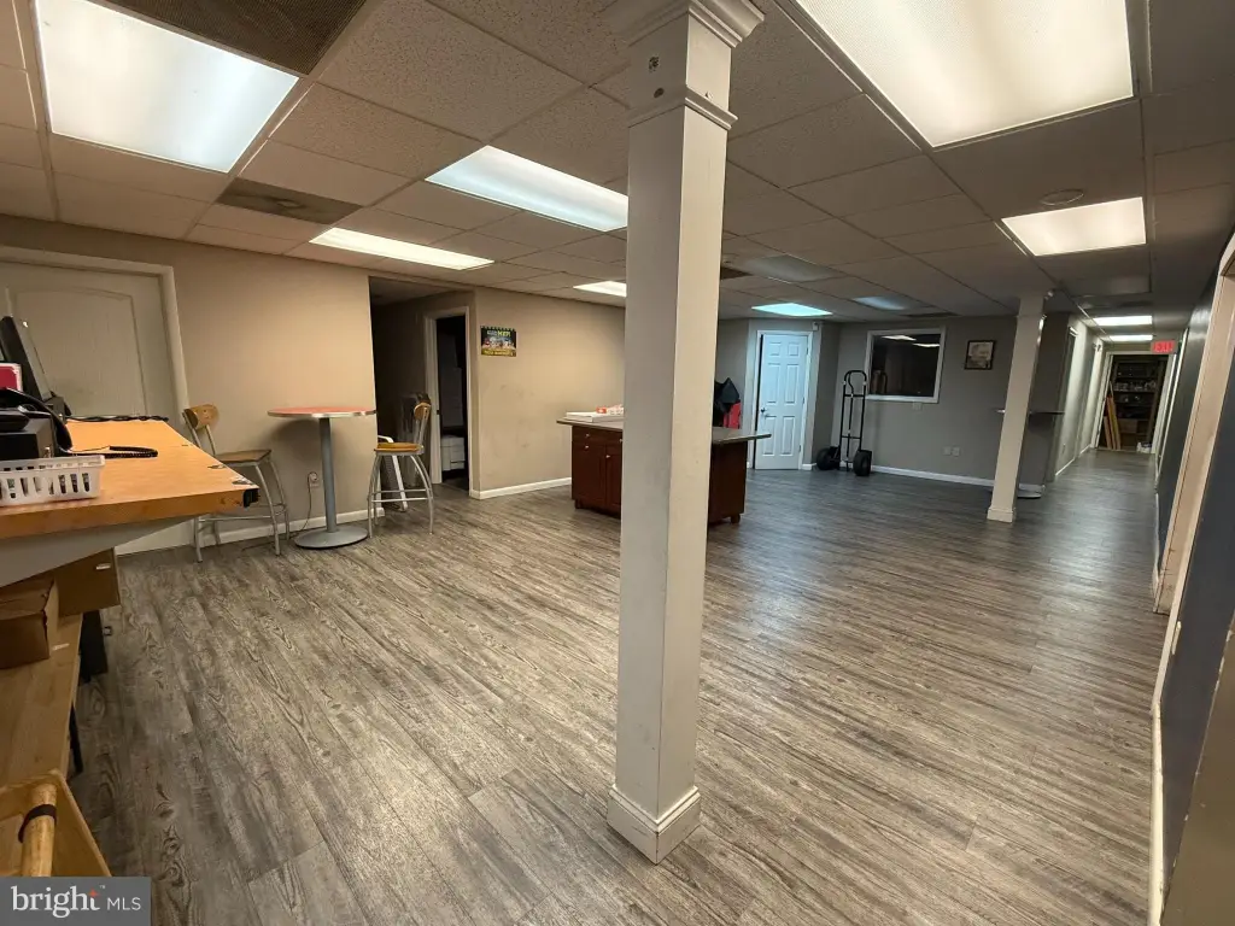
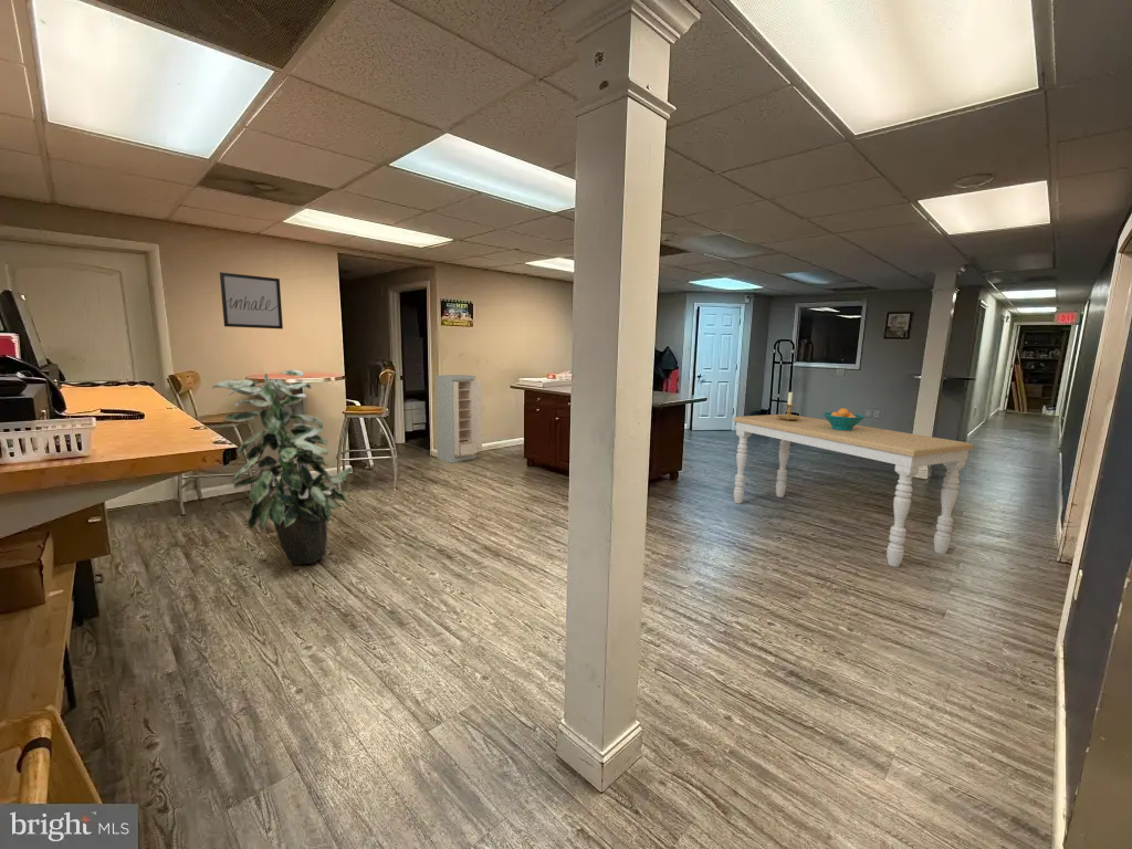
+ wall art [219,271,284,331]
+ indoor plant [211,368,353,566]
+ fruit bowl [822,407,866,430]
+ candle holder [776,390,801,421]
+ storage cabinet [434,374,483,464]
+ dining table [733,413,974,568]
